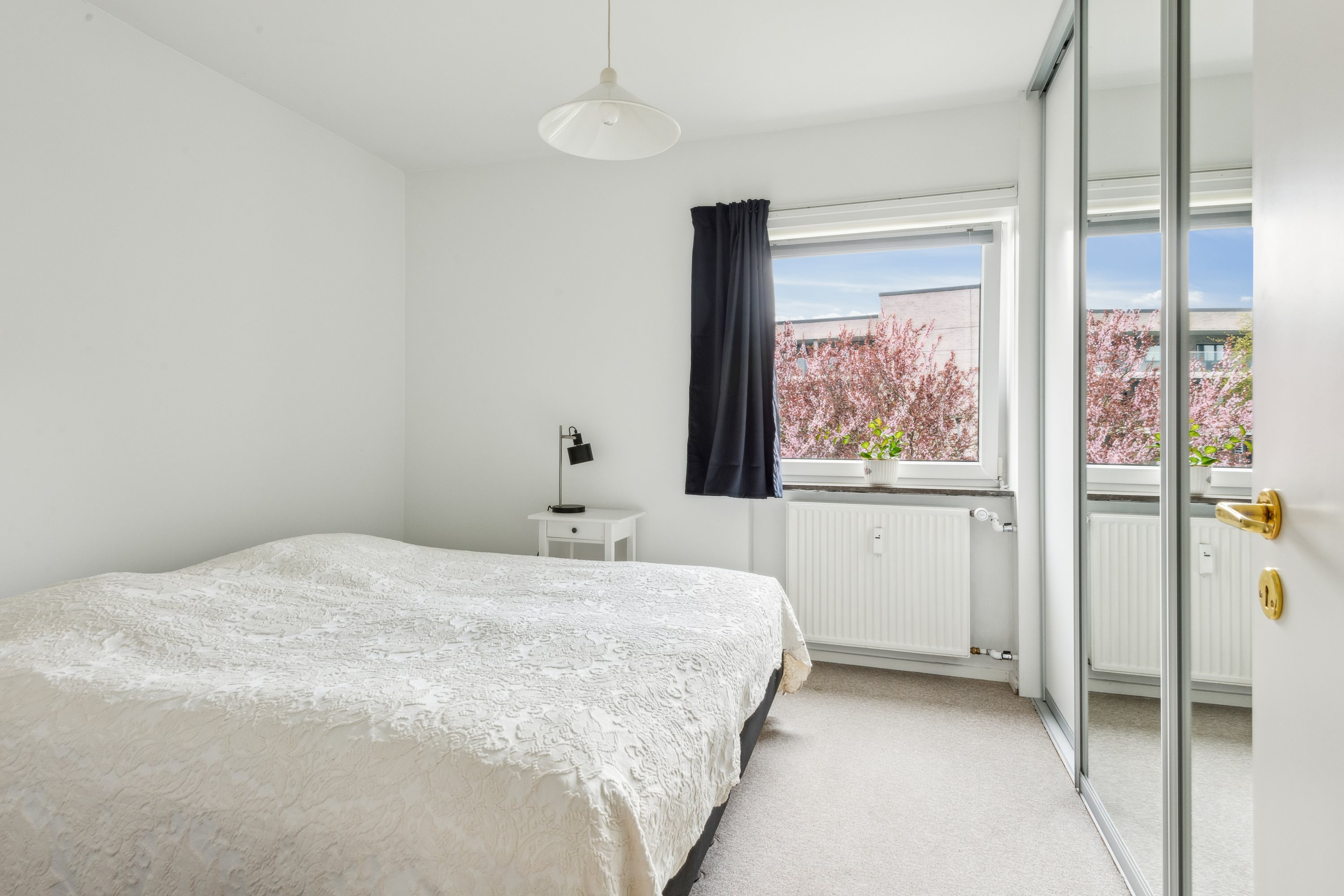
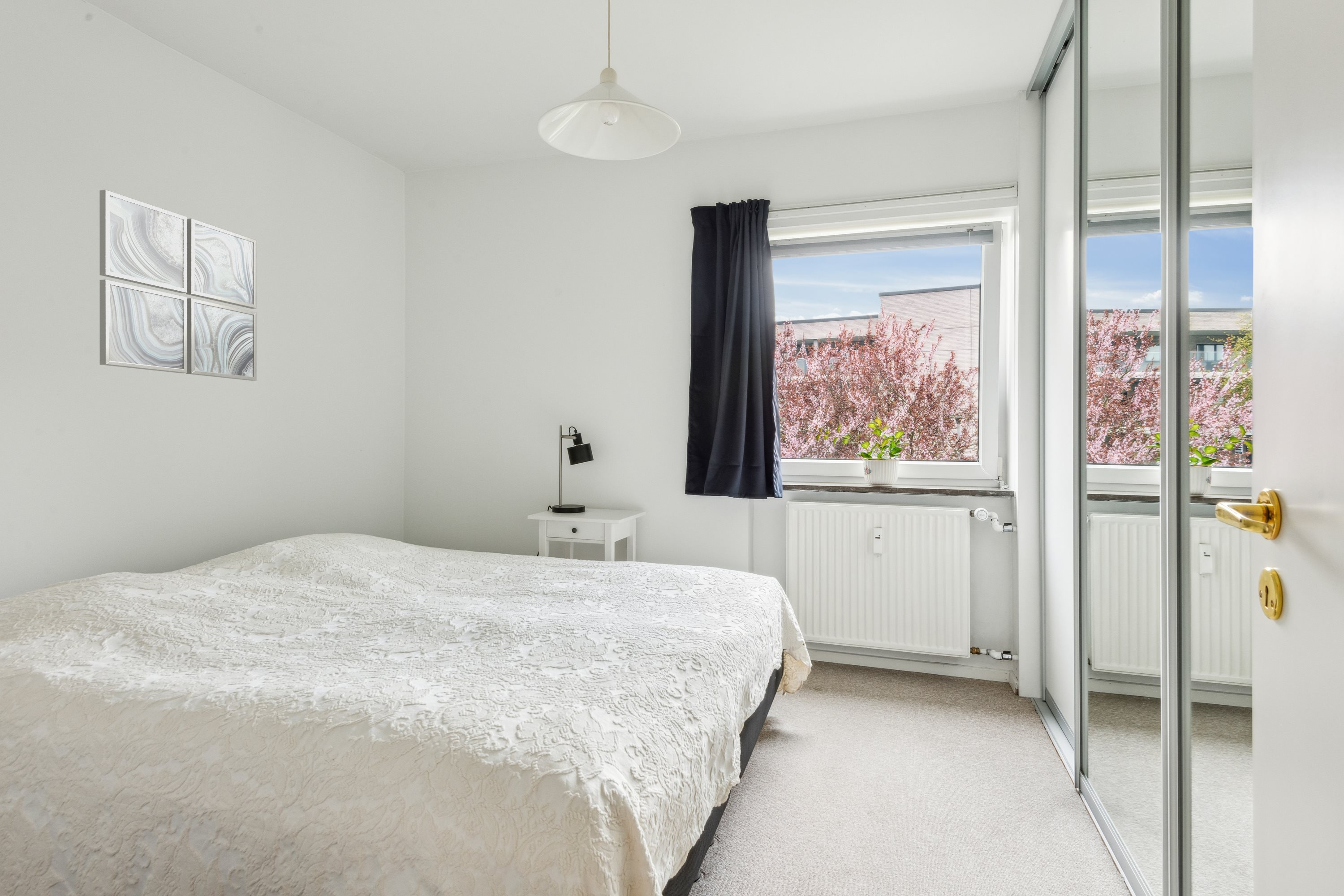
+ wall art [99,189,257,381]
